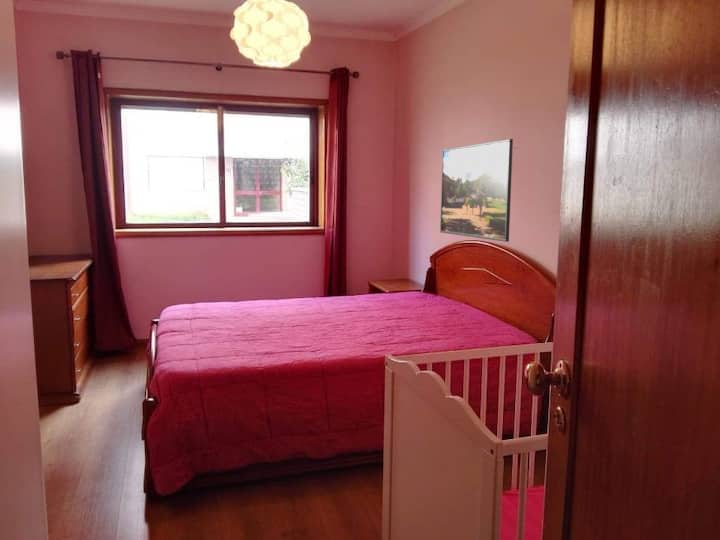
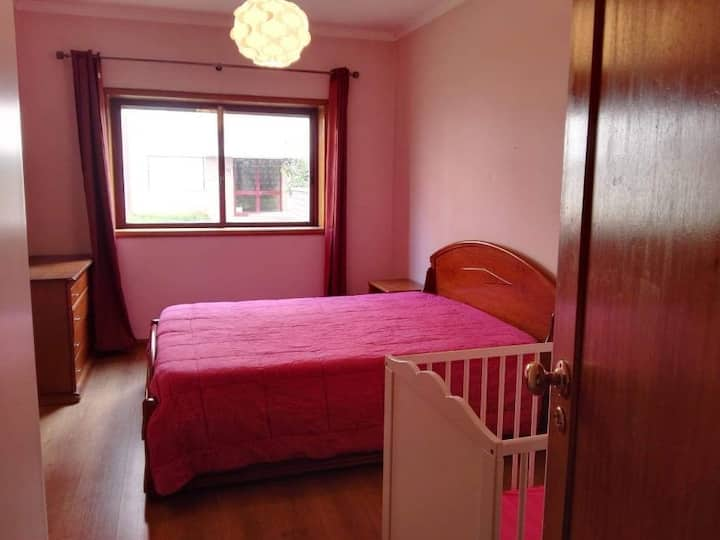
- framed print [439,138,514,243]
